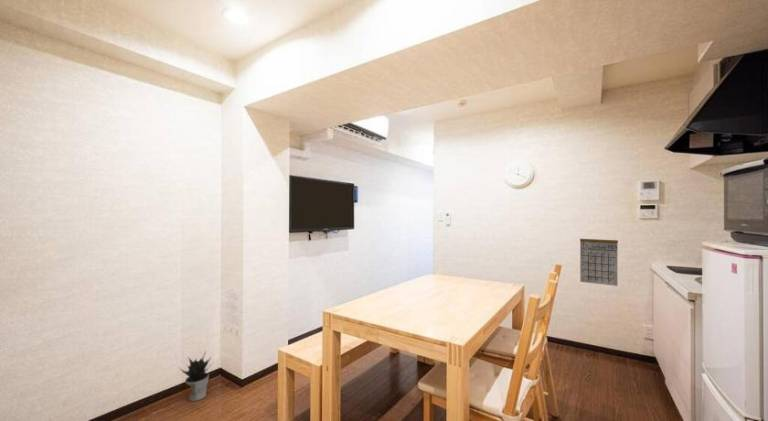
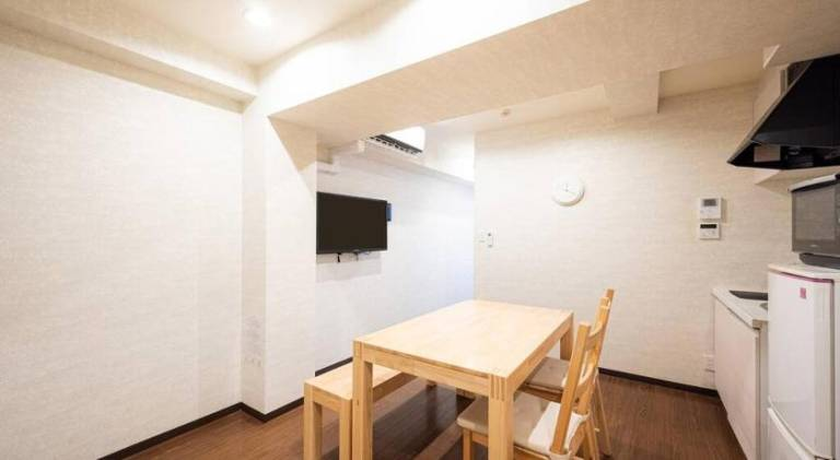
- potted plant [177,350,212,402]
- calendar [579,228,619,287]
